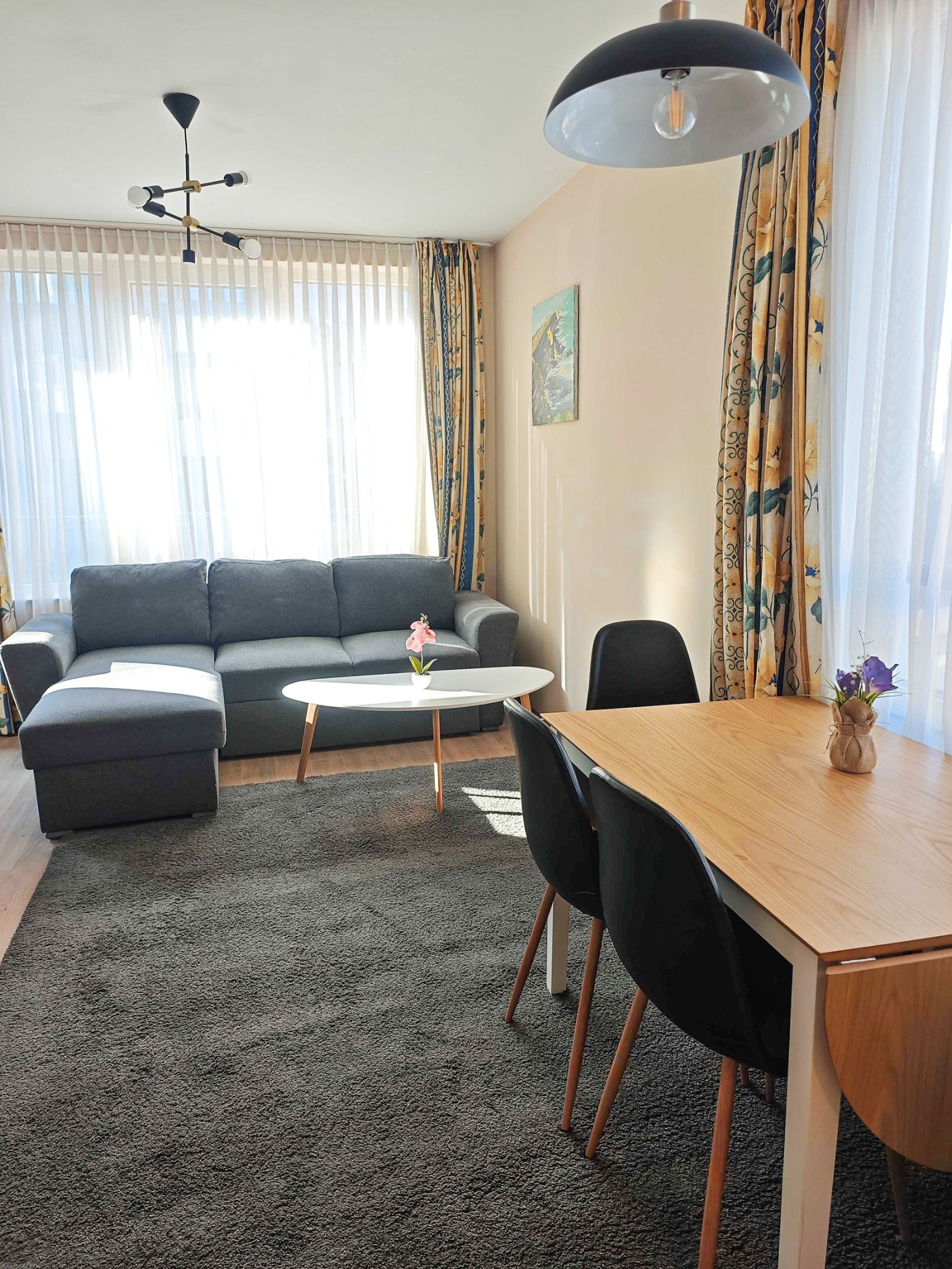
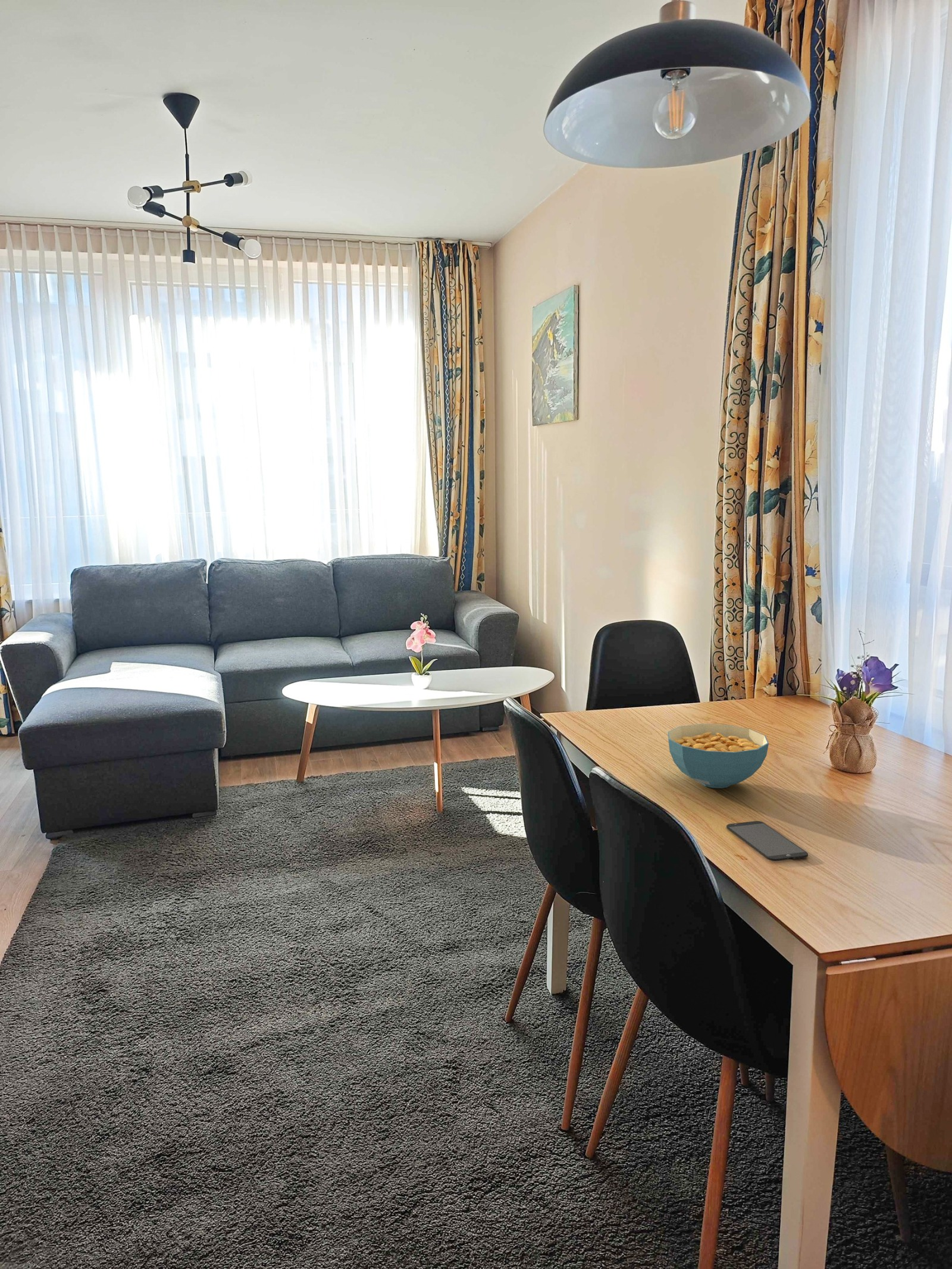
+ smartphone [726,820,809,861]
+ cereal bowl [668,723,769,789]
